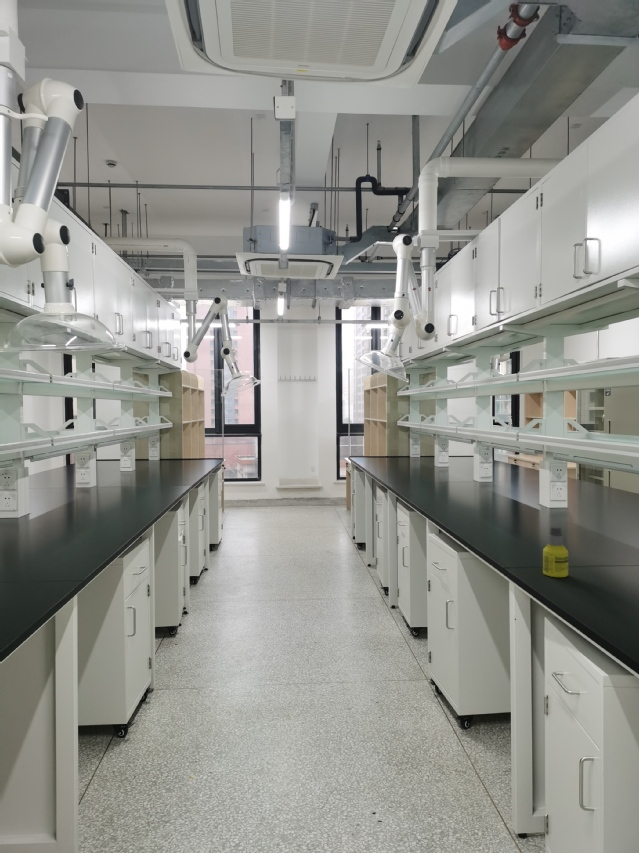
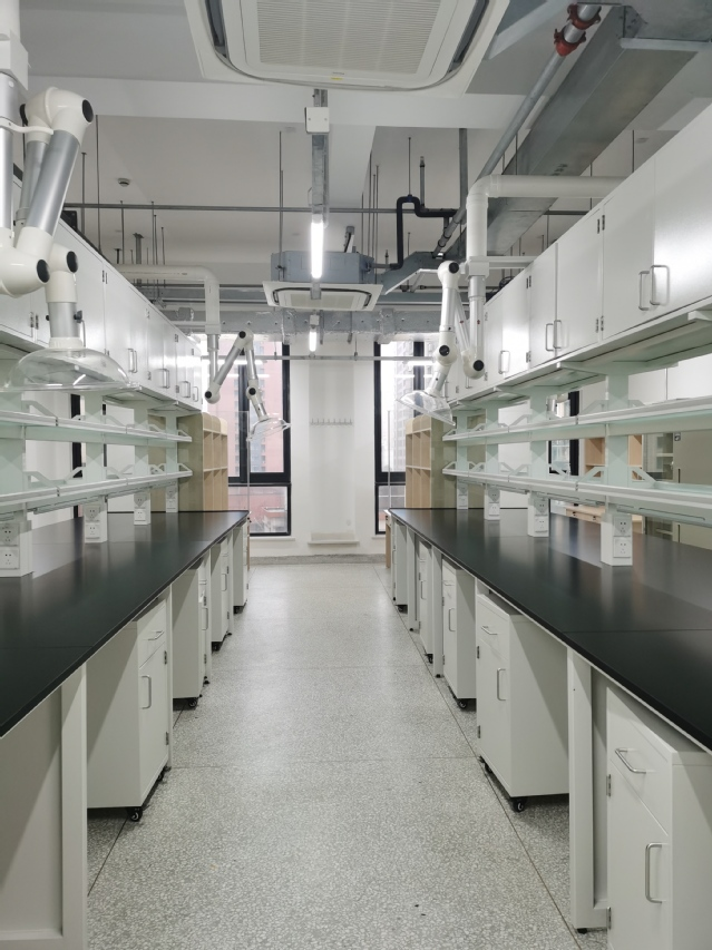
- bottle [542,525,569,578]
